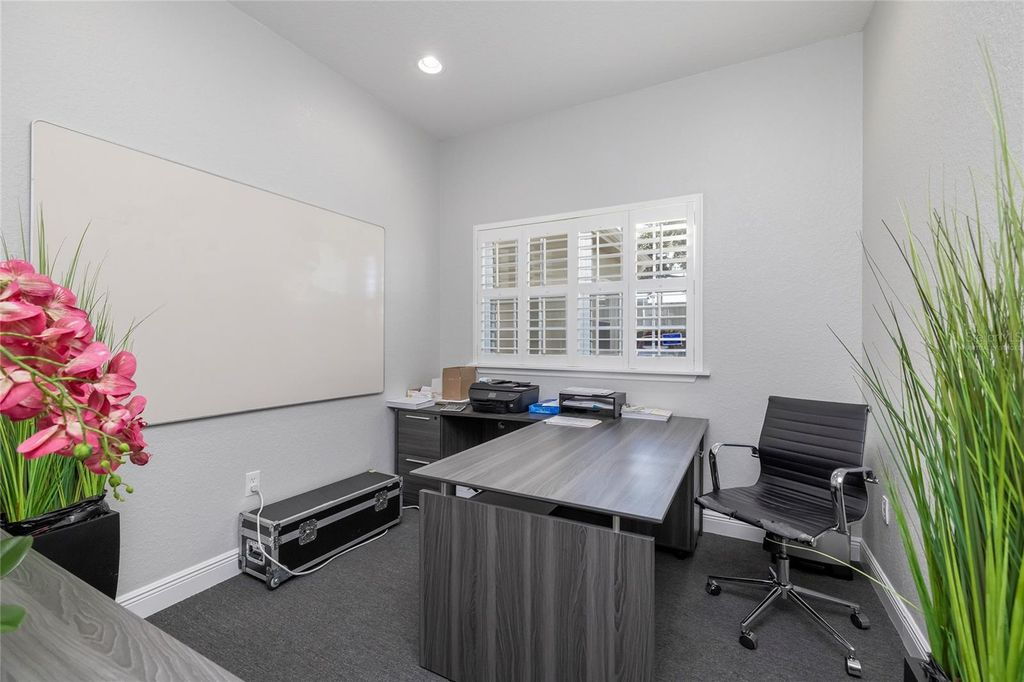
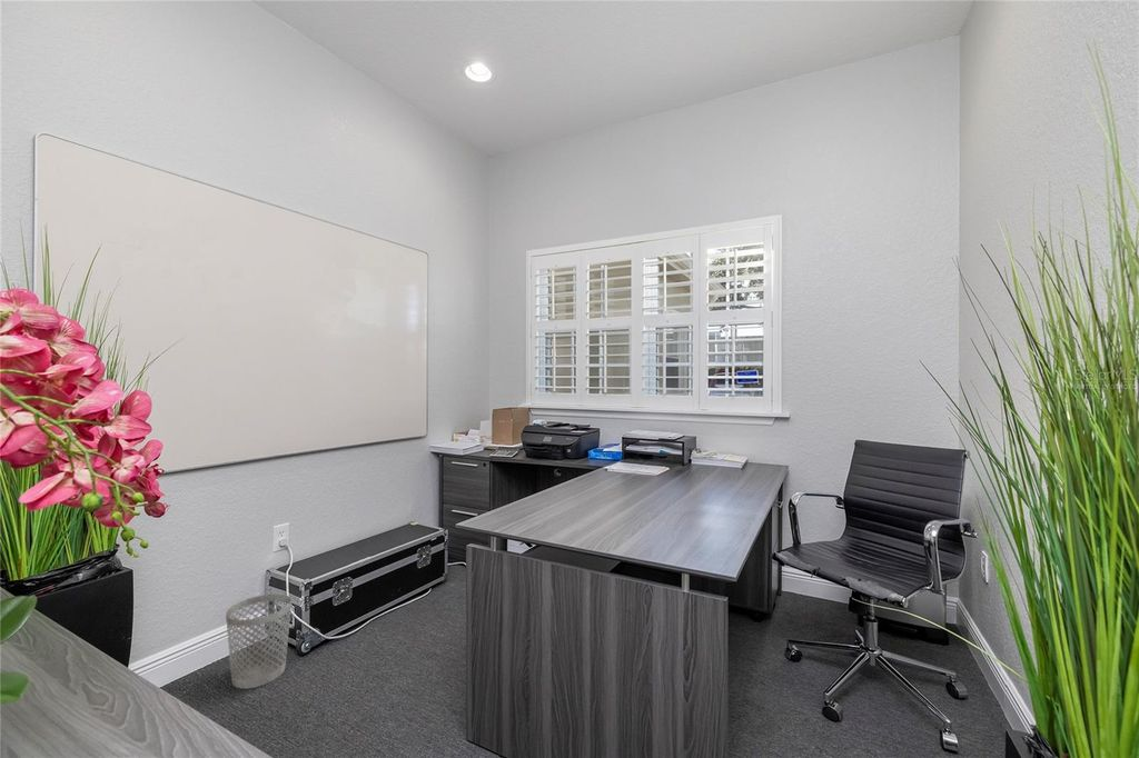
+ wastebasket [225,592,293,690]
